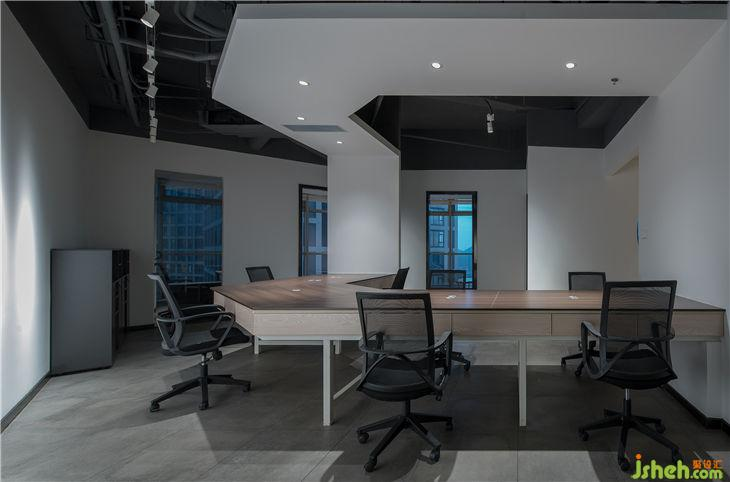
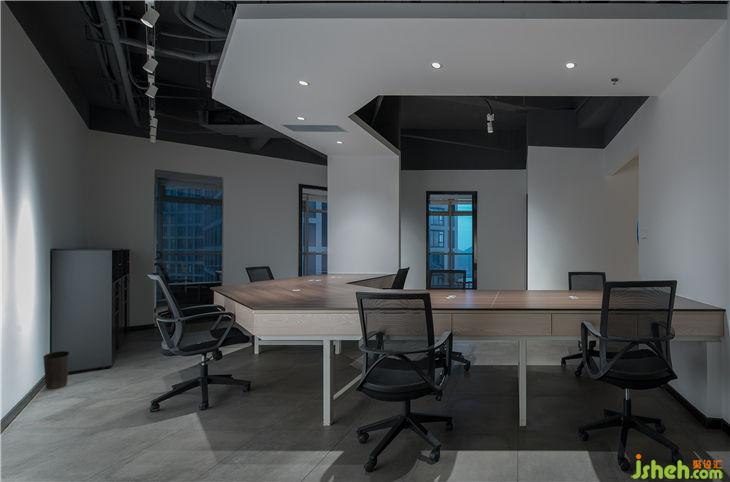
+ waste basket [42,350,71,390]
